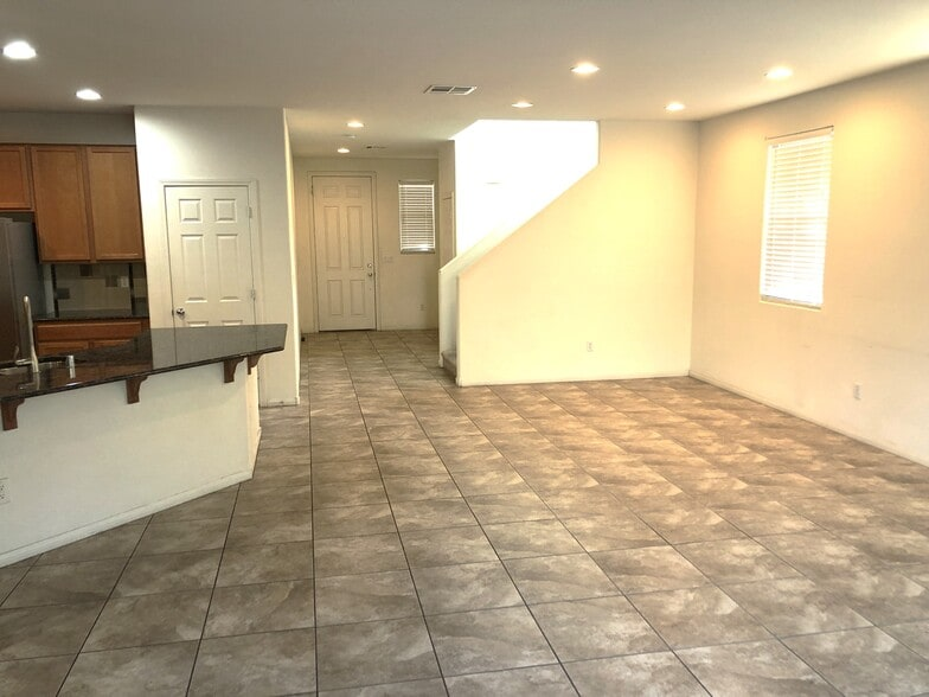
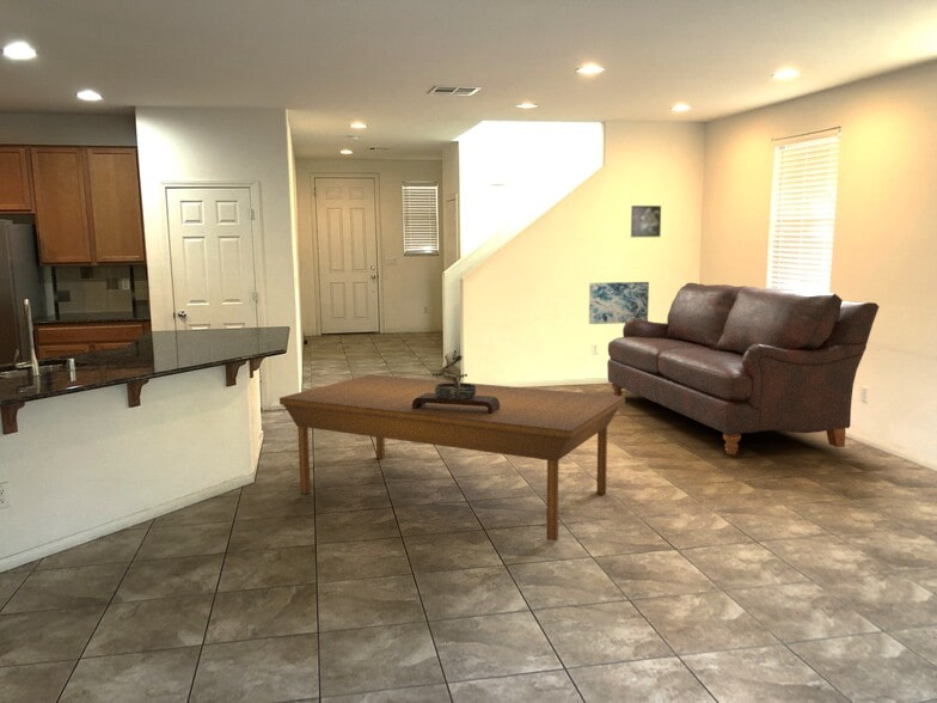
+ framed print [630,204,662,238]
+ bonsai tree [412,349,500,414]
+ wall art [588,281,650,325]
+ sofa [606,282,881,456]
+ dining table [278,373,626,543]
